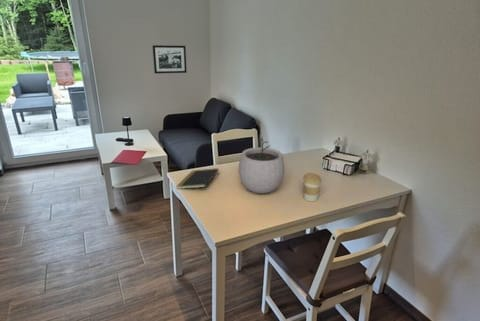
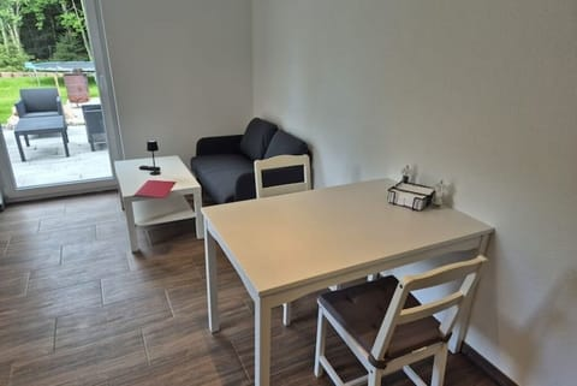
- picture frame [152,44,188,74]
- plant pot [238,137,285,194]
- notepad [175,167,220,190]
- coffee cup [302,172,323,203]
